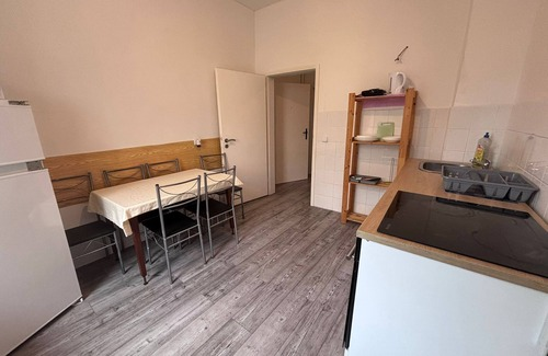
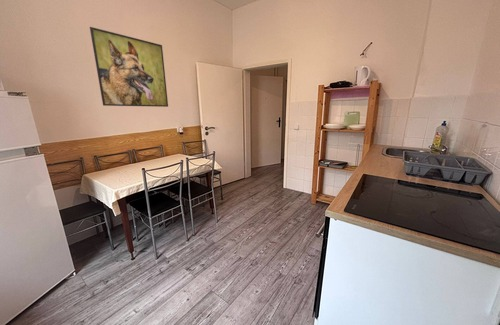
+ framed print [89,26,169,108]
